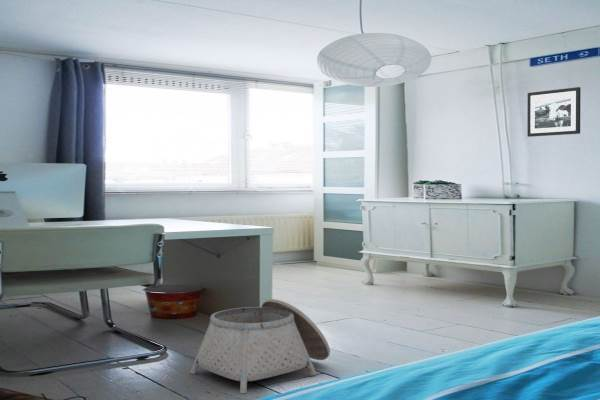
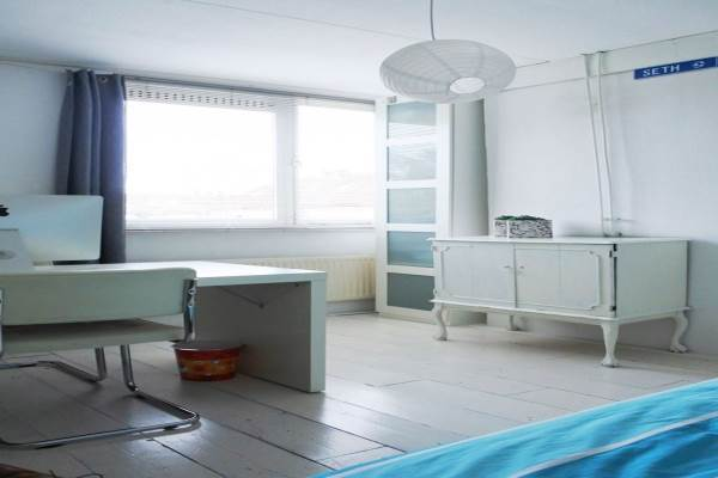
- picture frame [526,86,582,138]
- basket [189,298,331,394]
